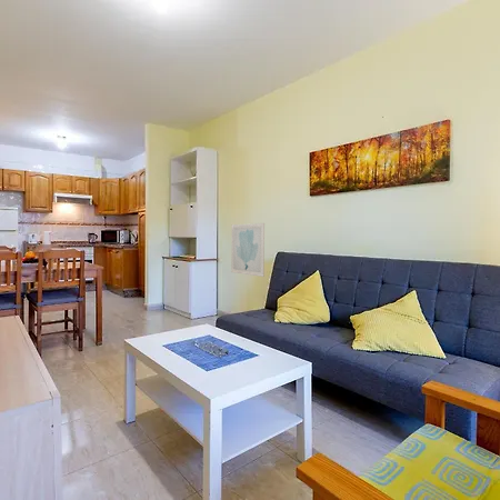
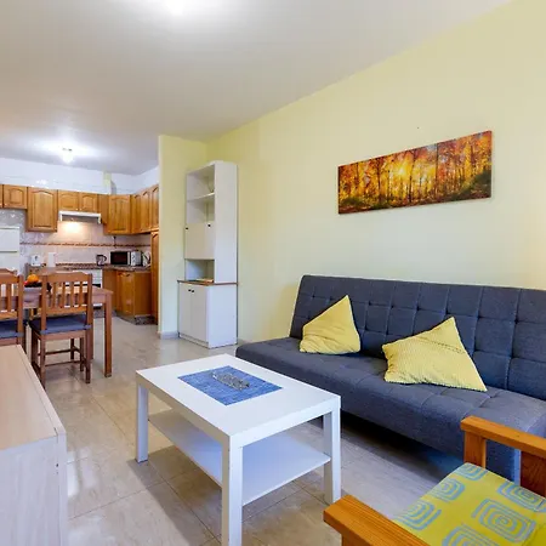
- wall art [230,222,266,278]
